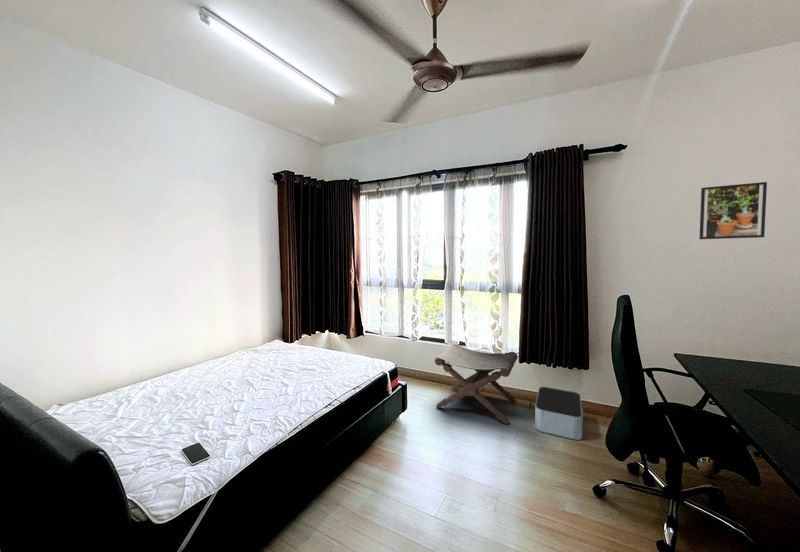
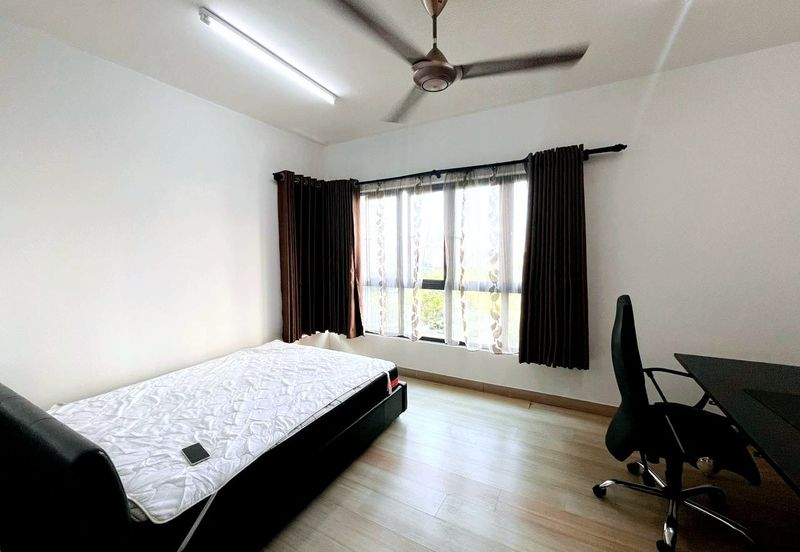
- footstool [434,343,519,425]
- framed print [698,181,768,240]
- storage bin [534,386,584,441]
